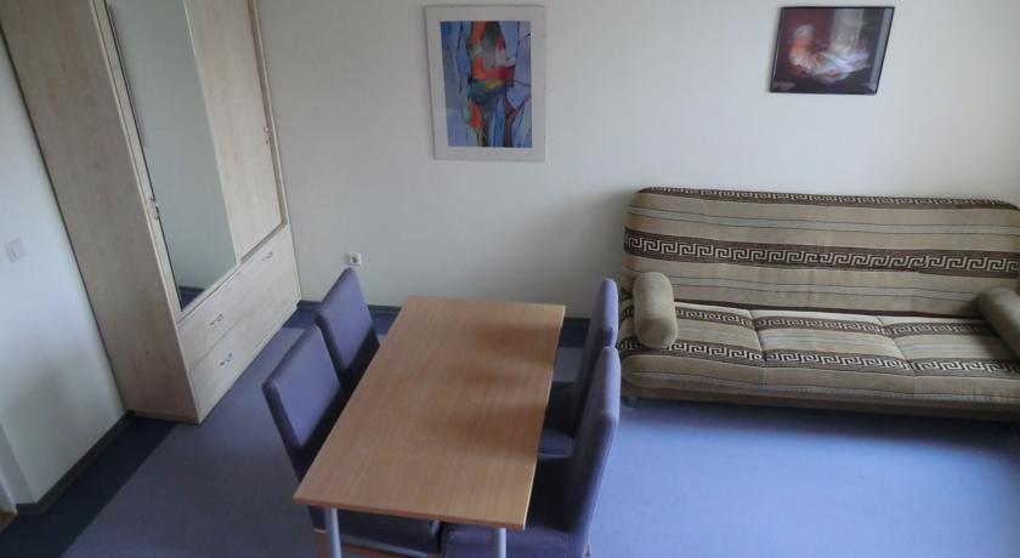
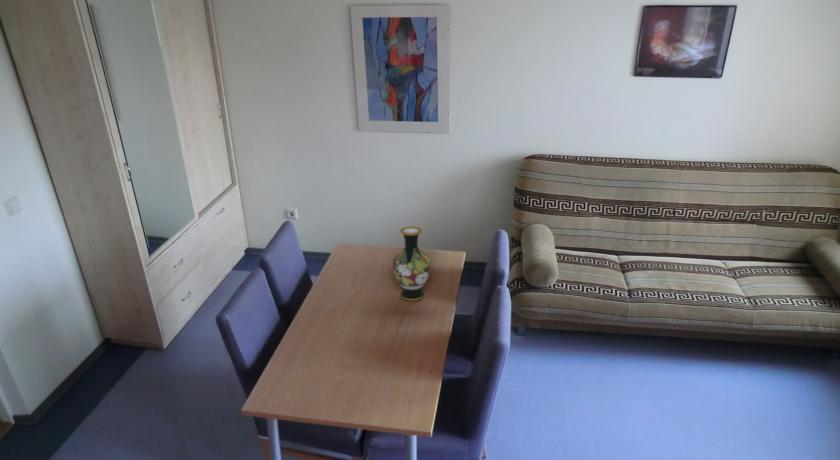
+ vase [392,225,431,302]
